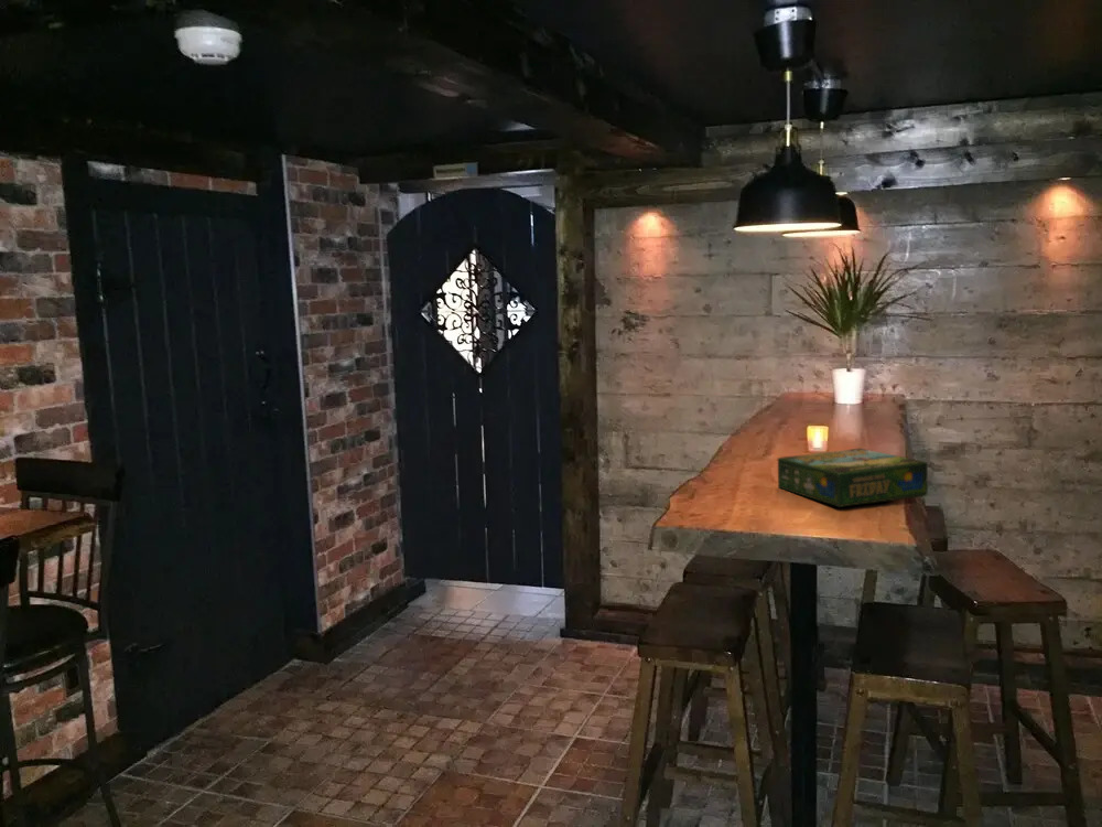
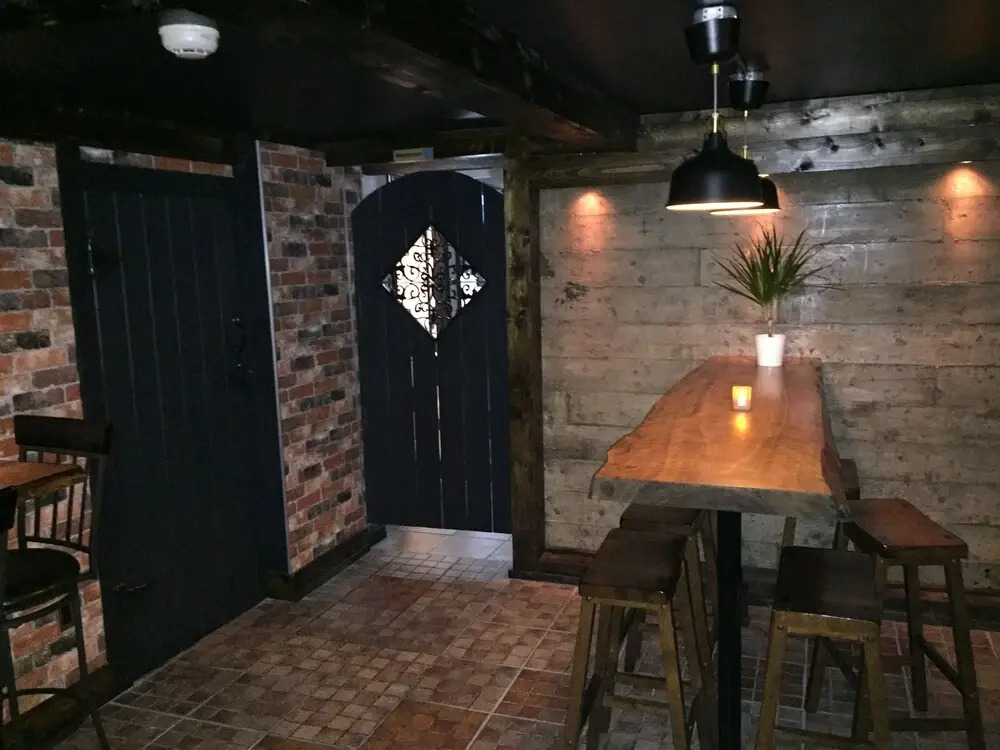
- board game [777,448,929,508]
